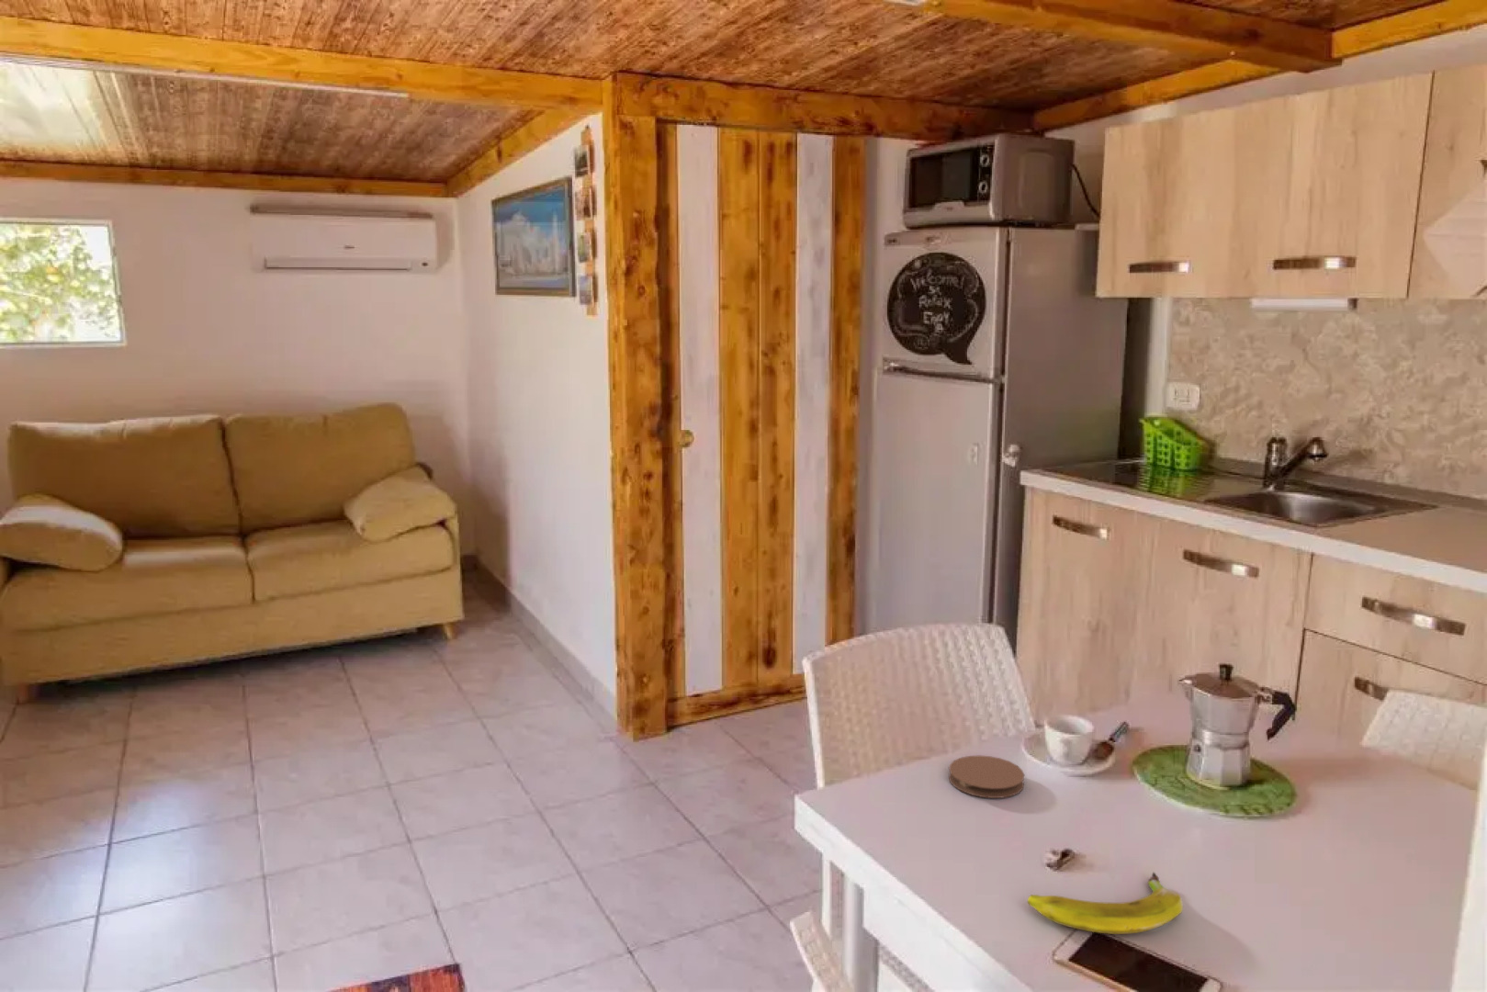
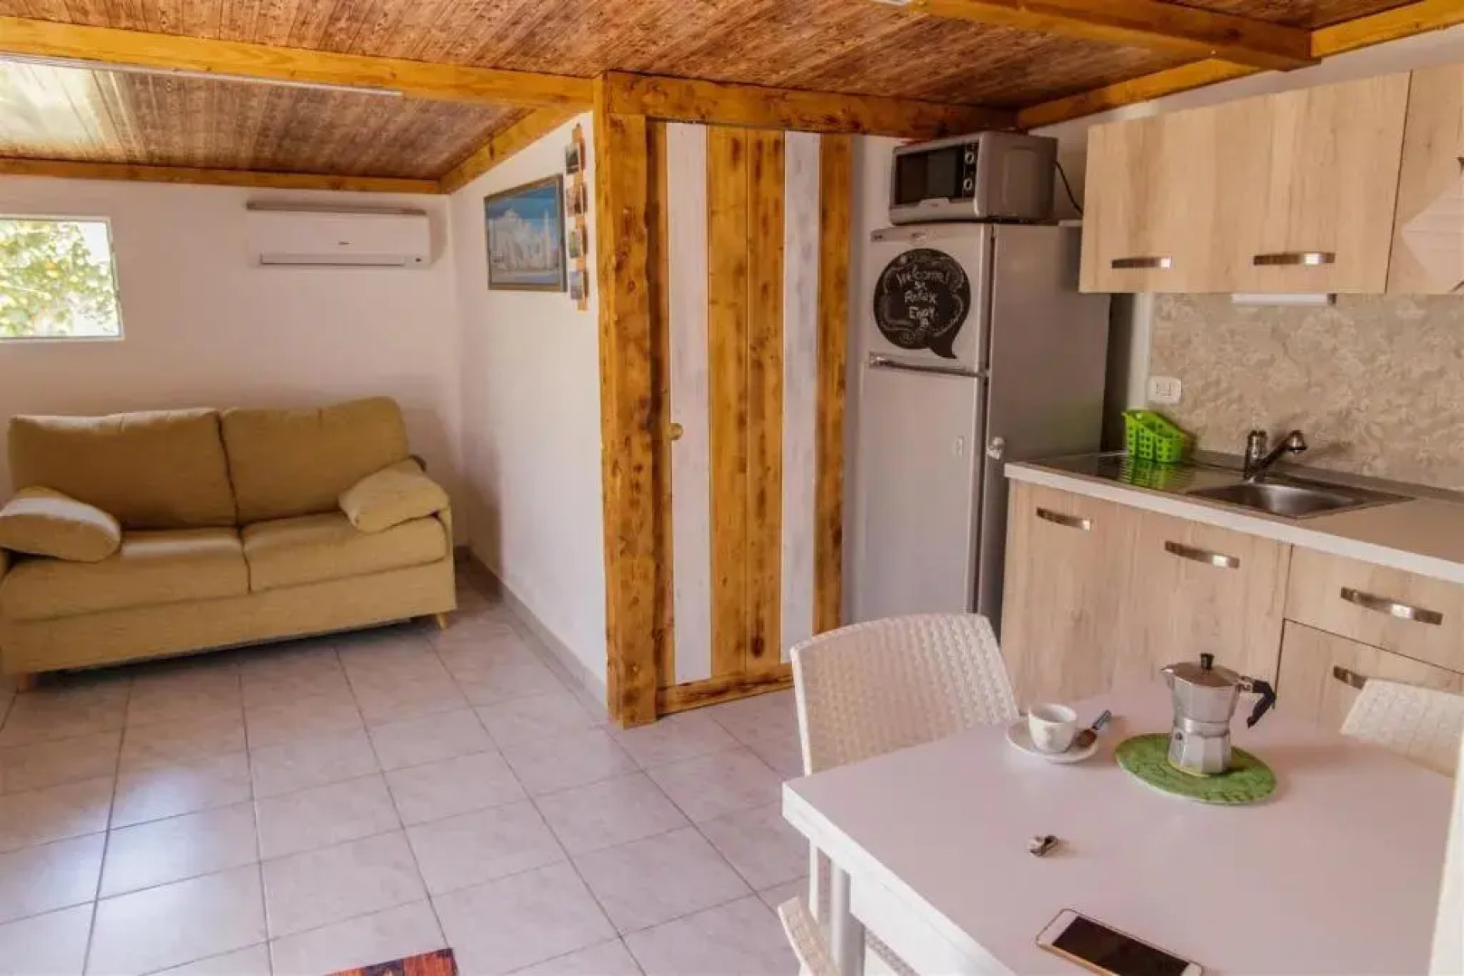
- coaster [948,754,1025,799]
- banana [1026,870,1184,936]
